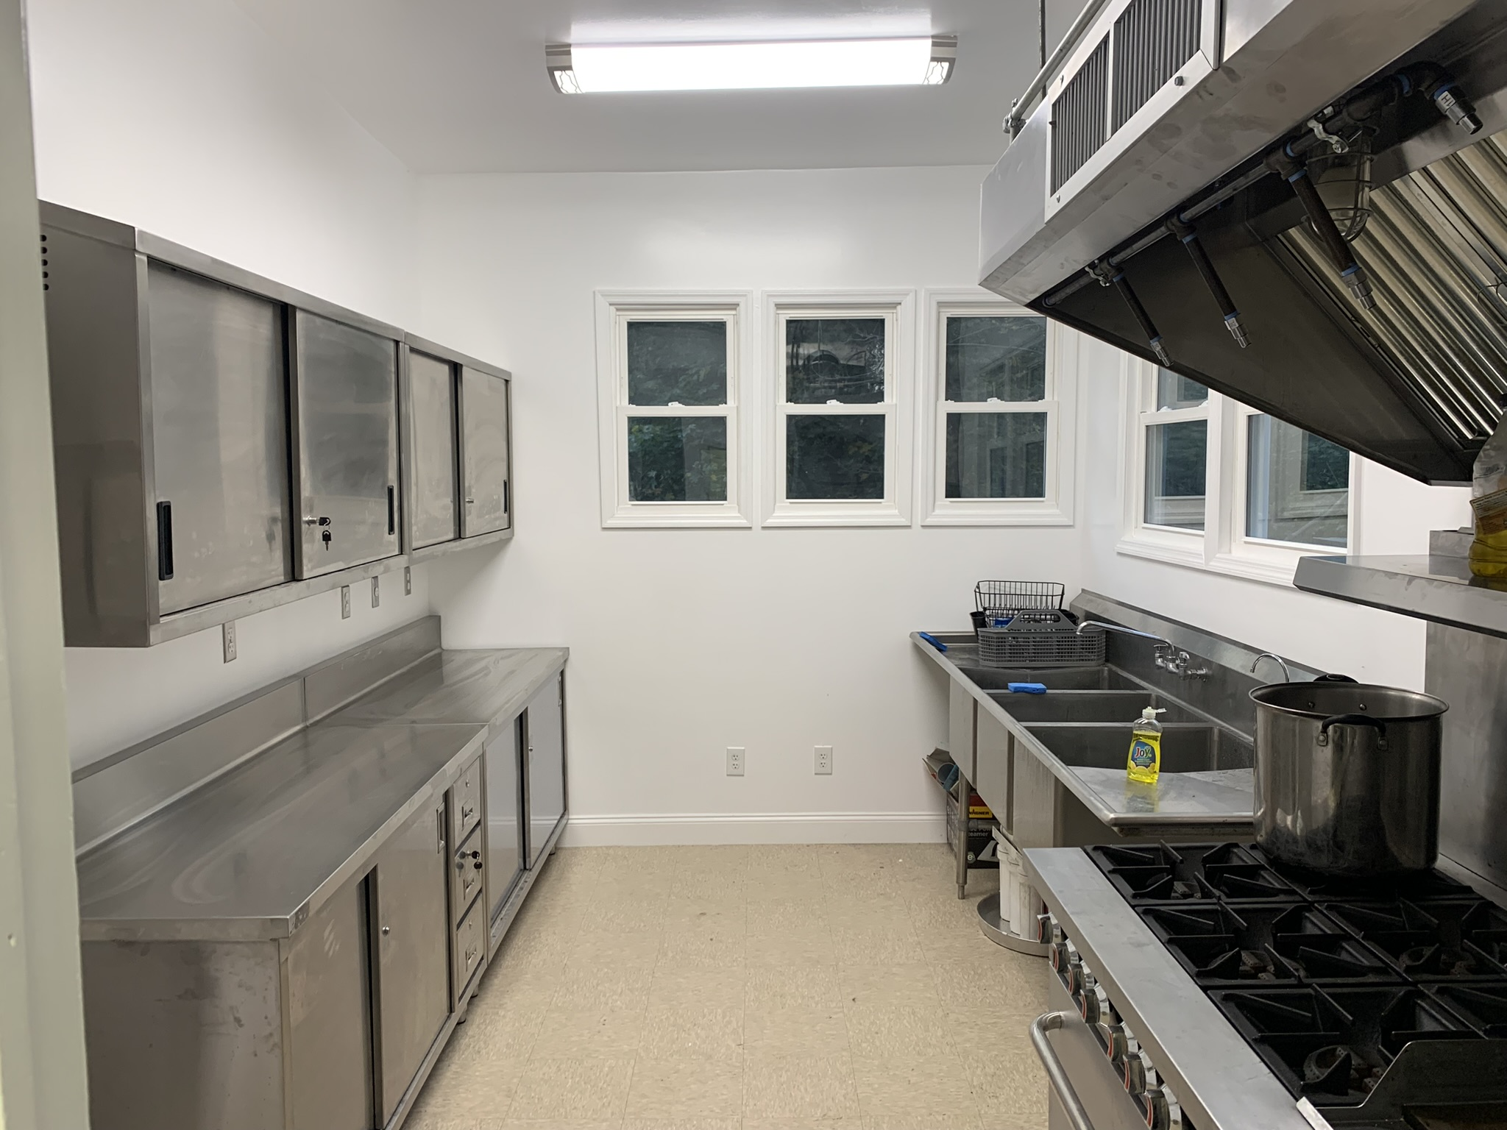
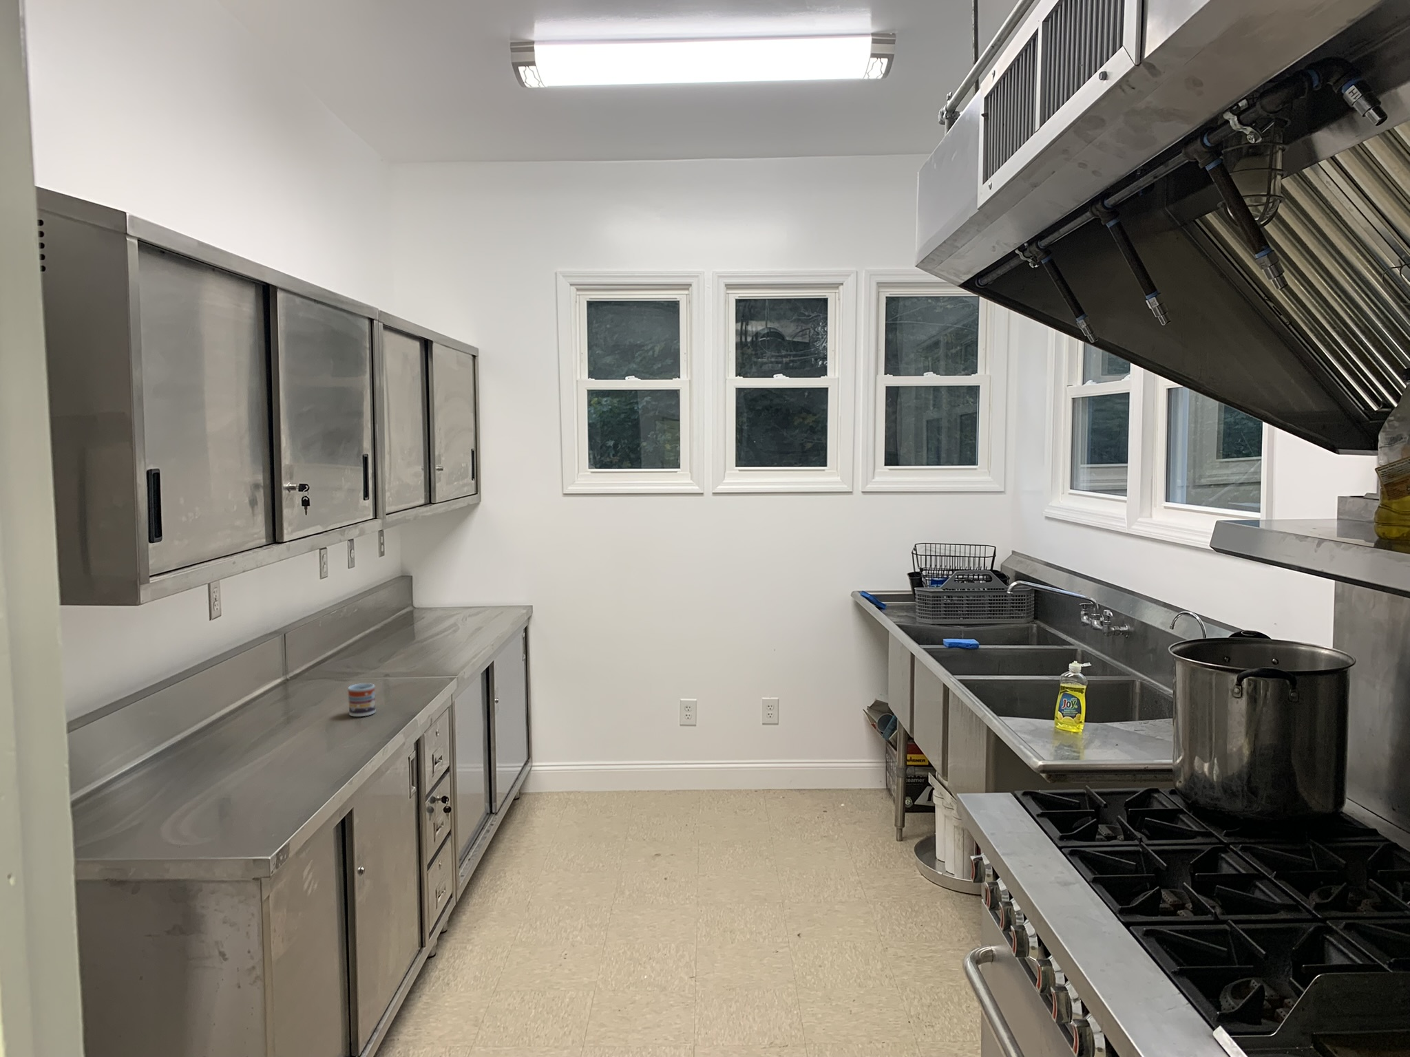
+ cup [348,683,376,717]
